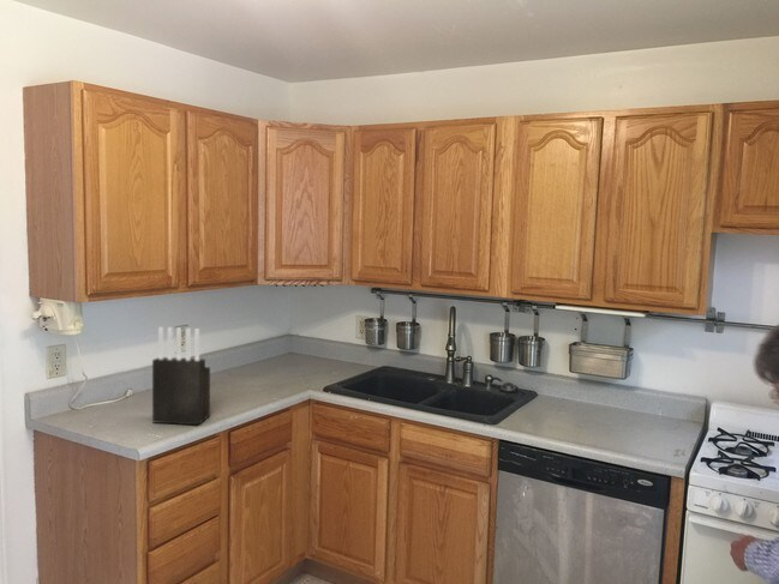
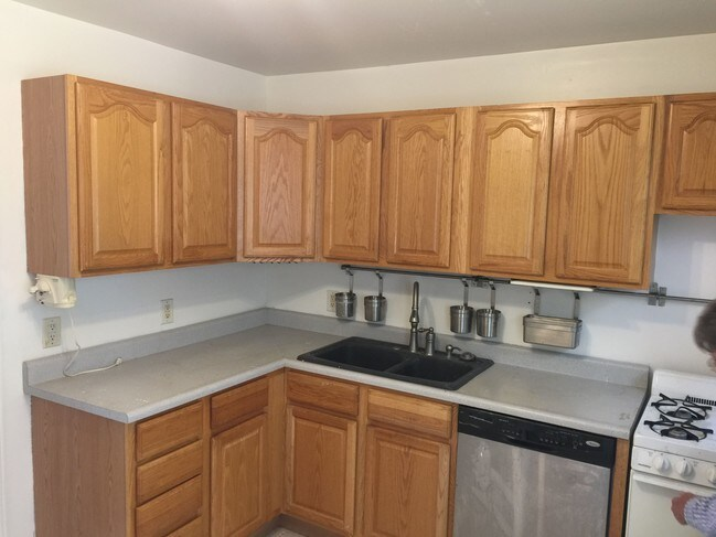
- knife block [151,326,211,426]
